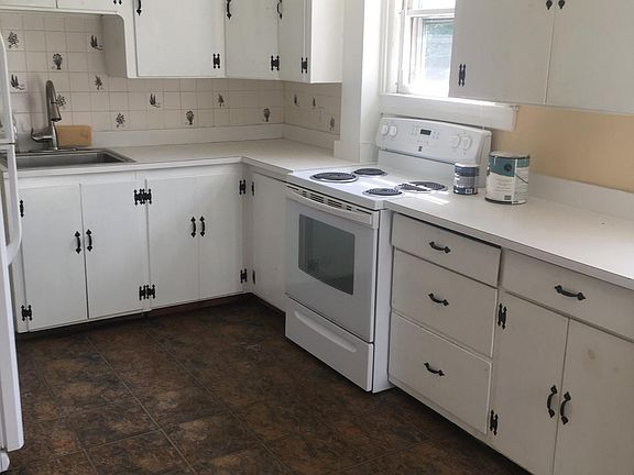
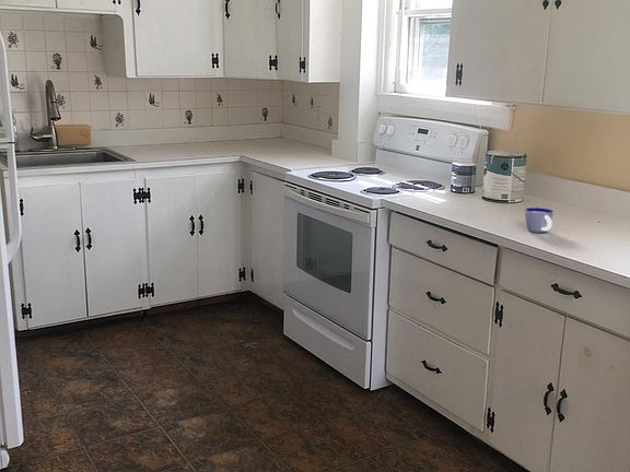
+ cup [524,206,555,234]
